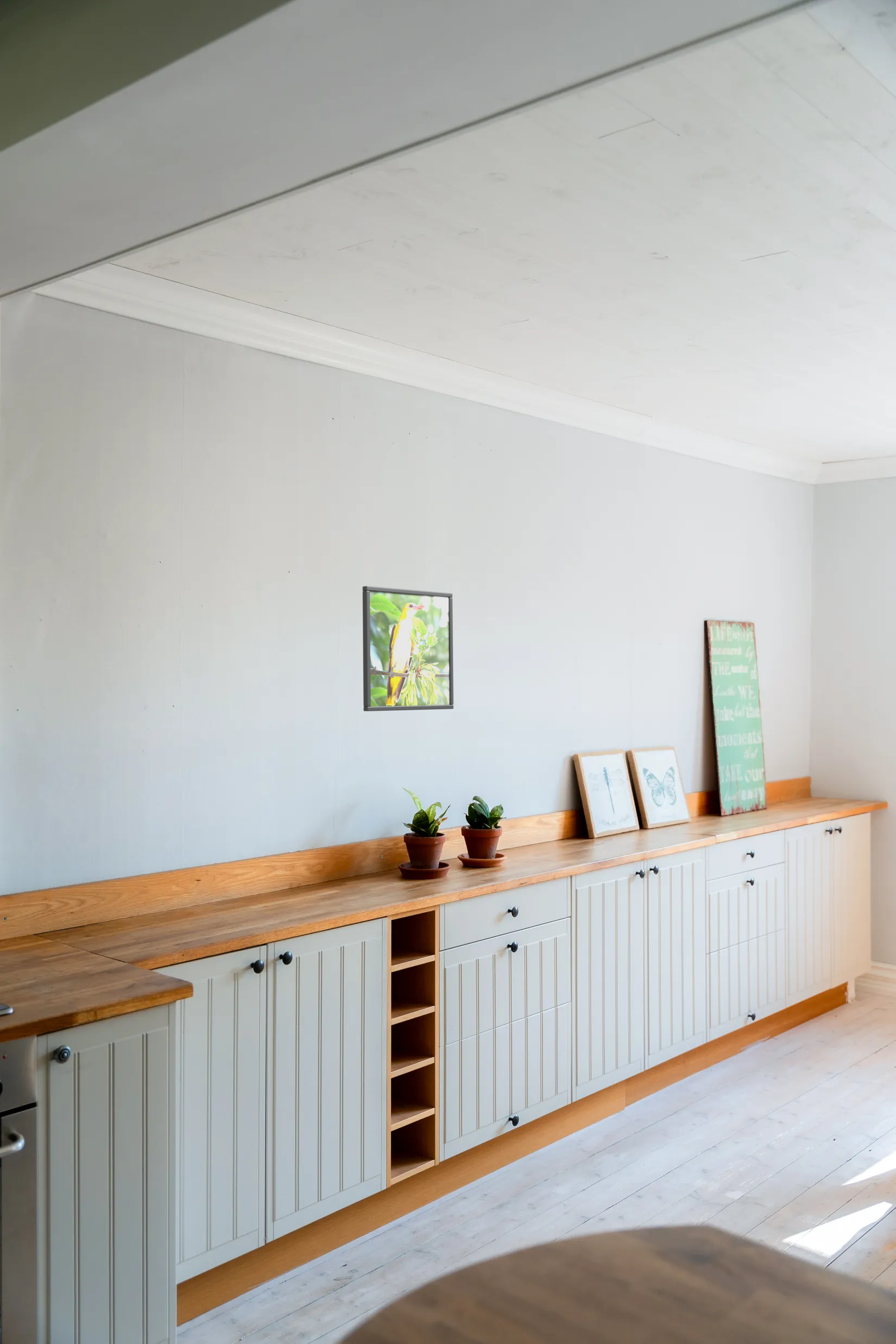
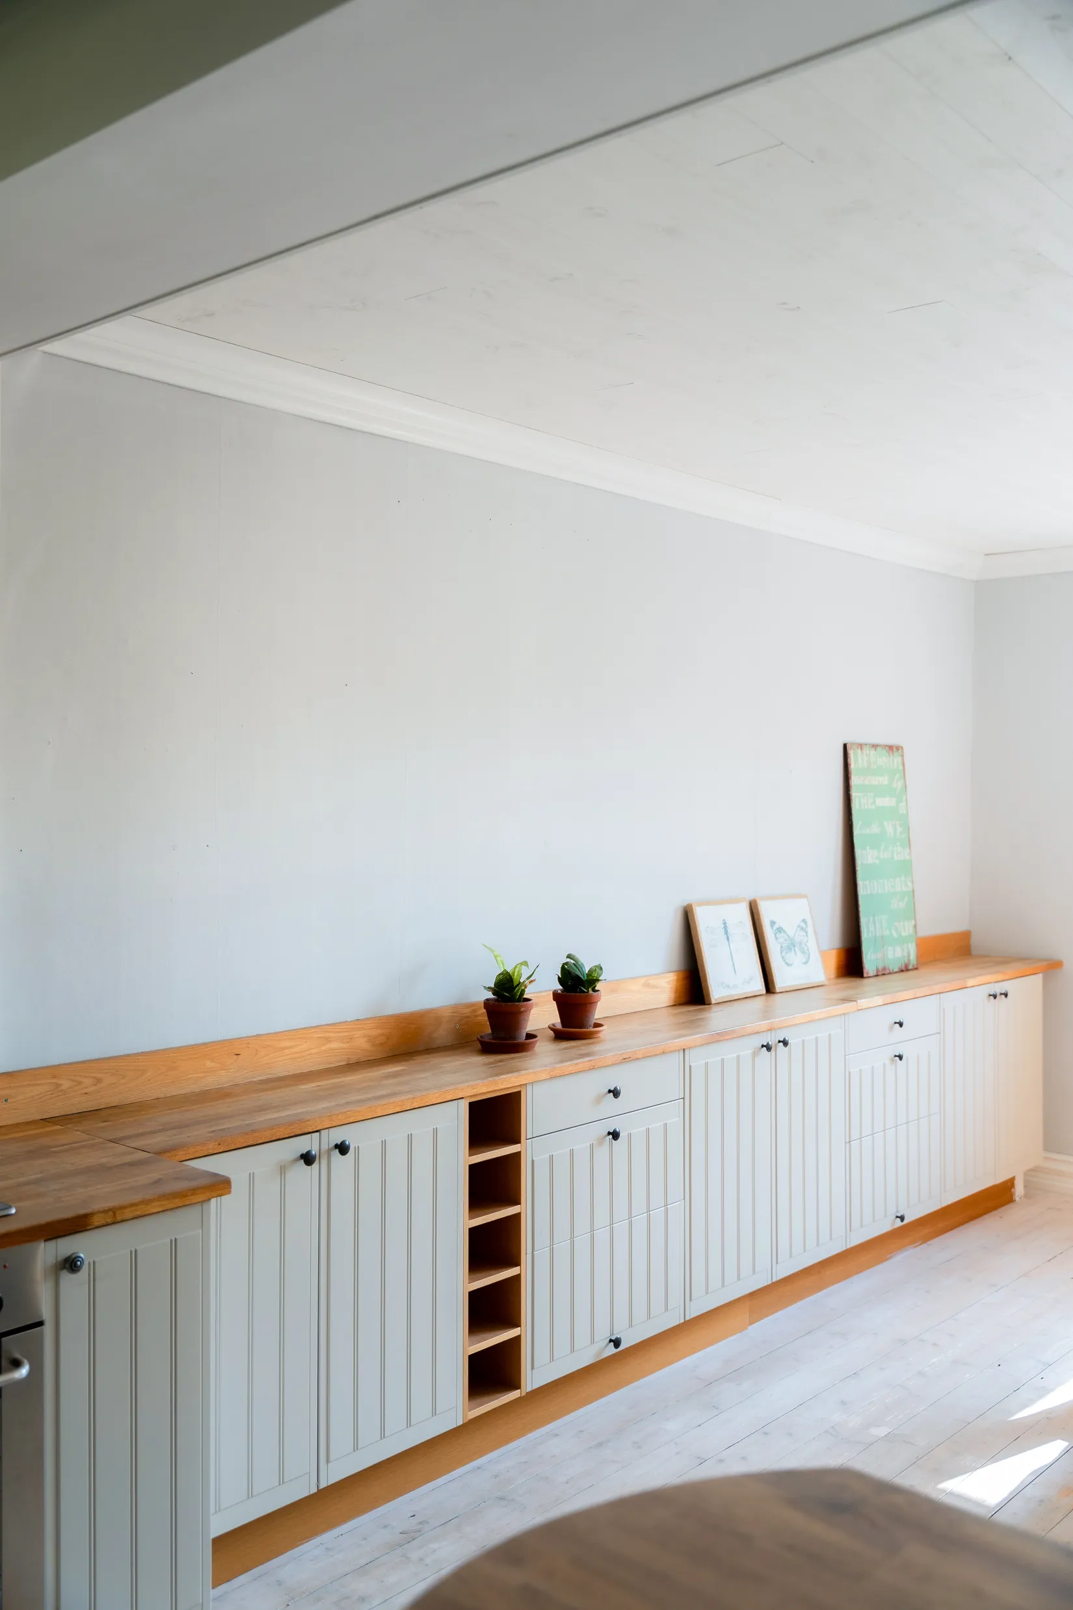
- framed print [362,585,454,712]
